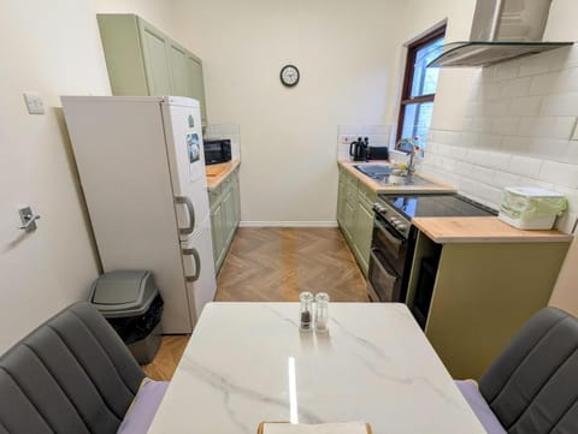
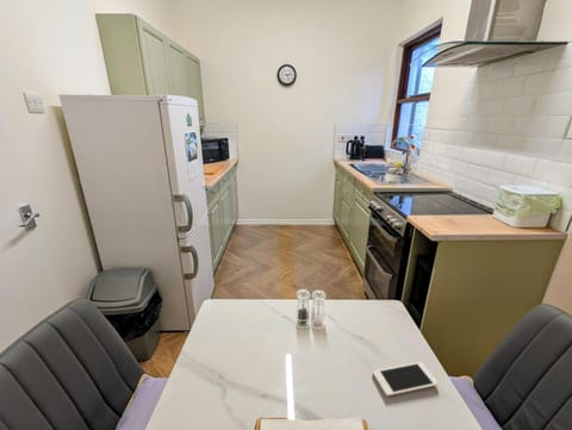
+ cell phone [372,361,440,398]
